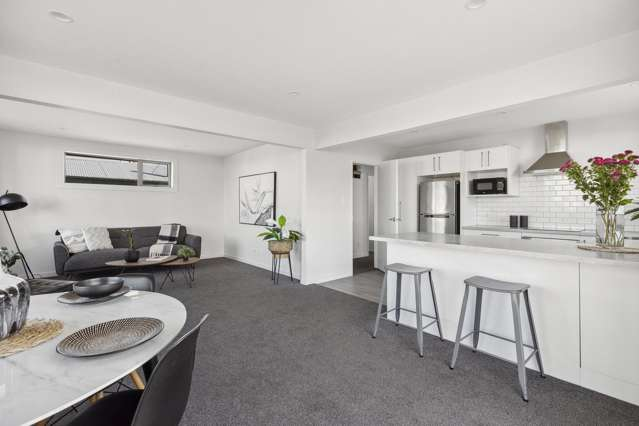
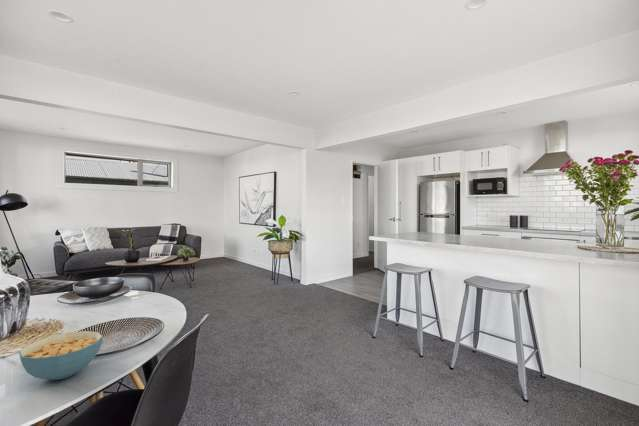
+ cereal bowl [18,330,104,381]
